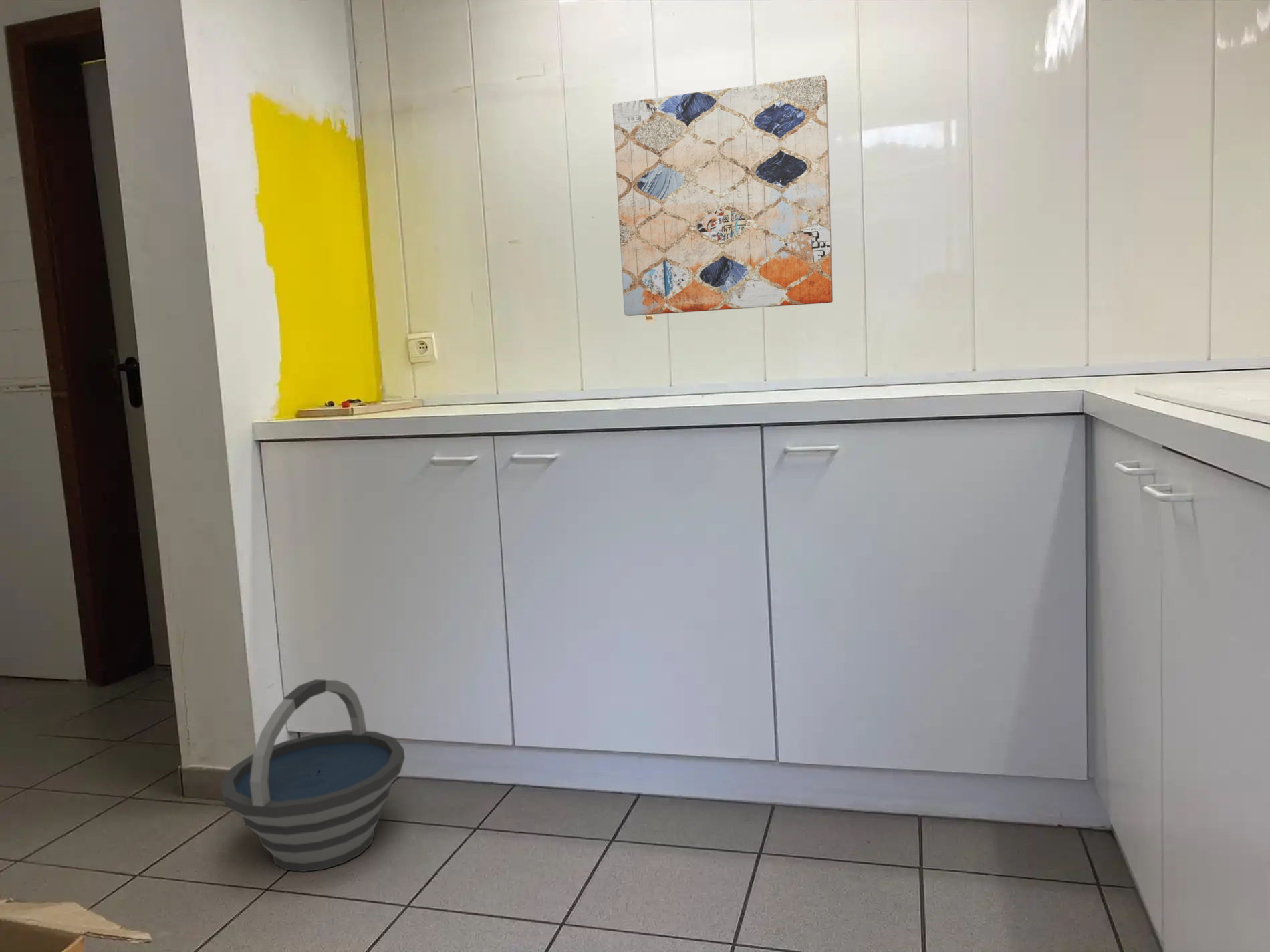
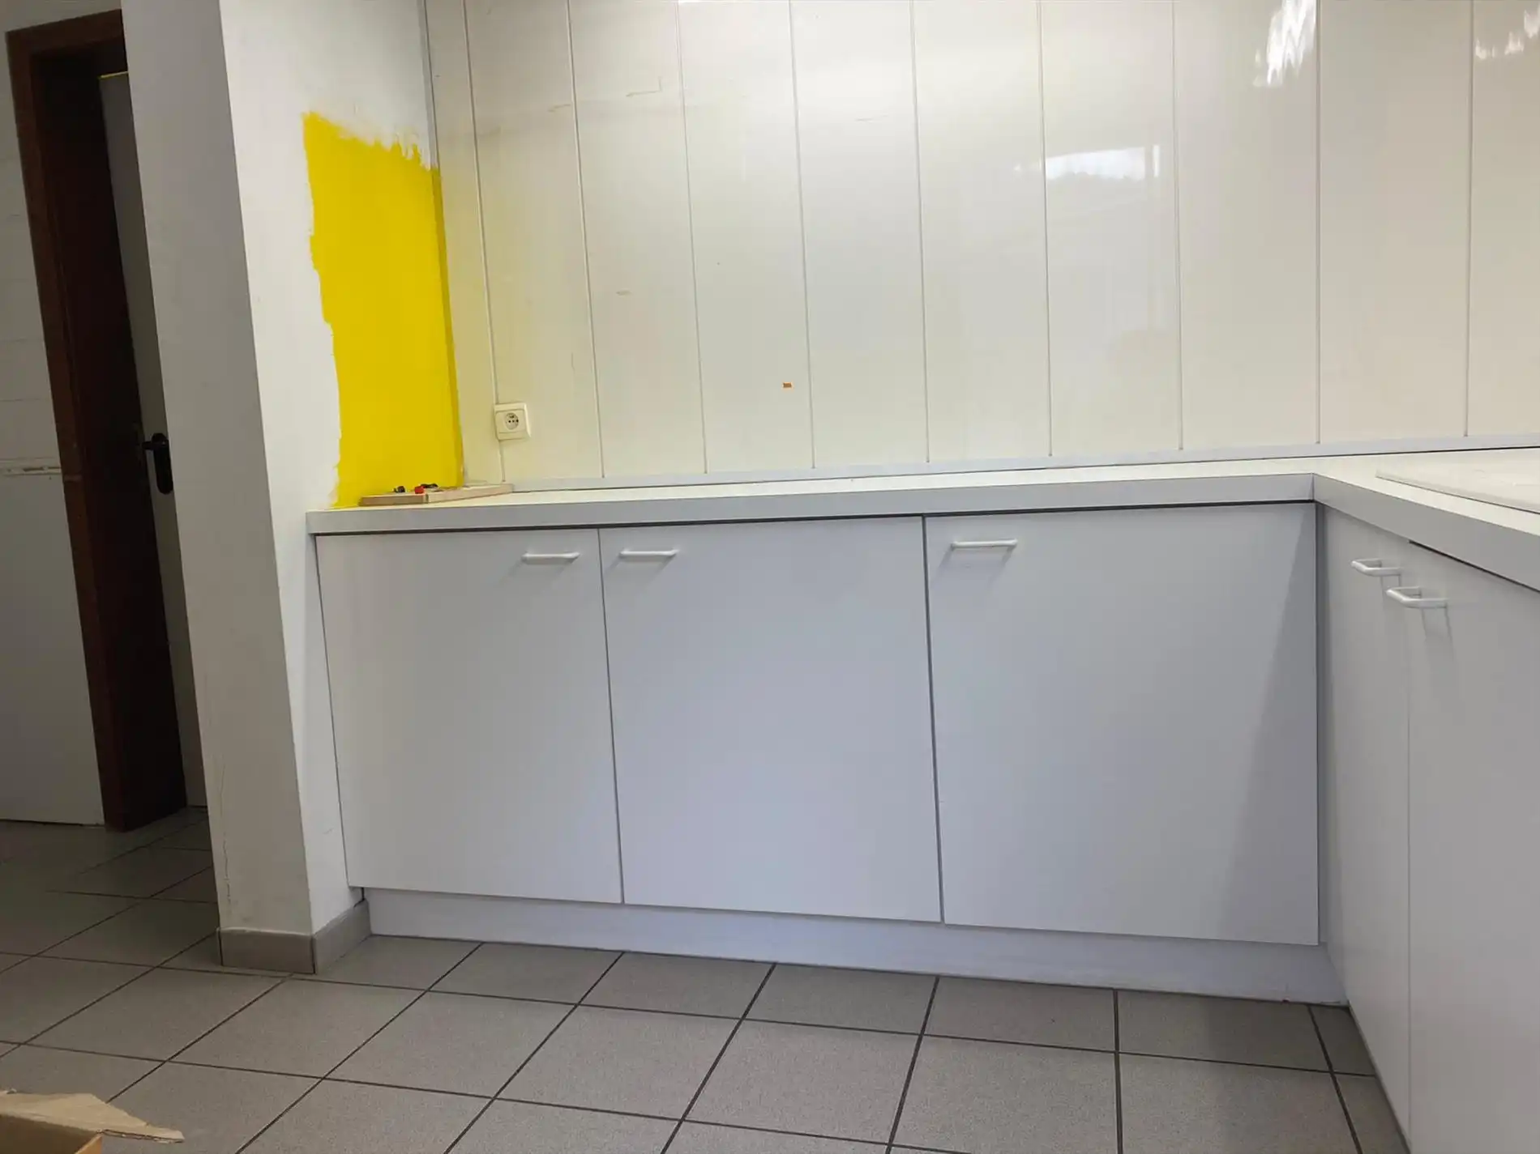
- wall art [612,75,834,317]
- bucket [220,679,406,872]
